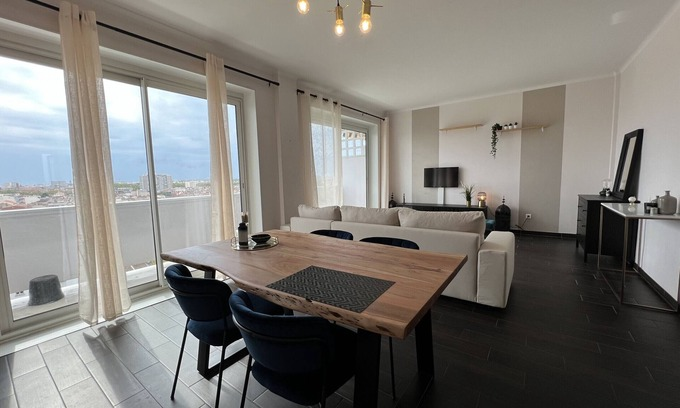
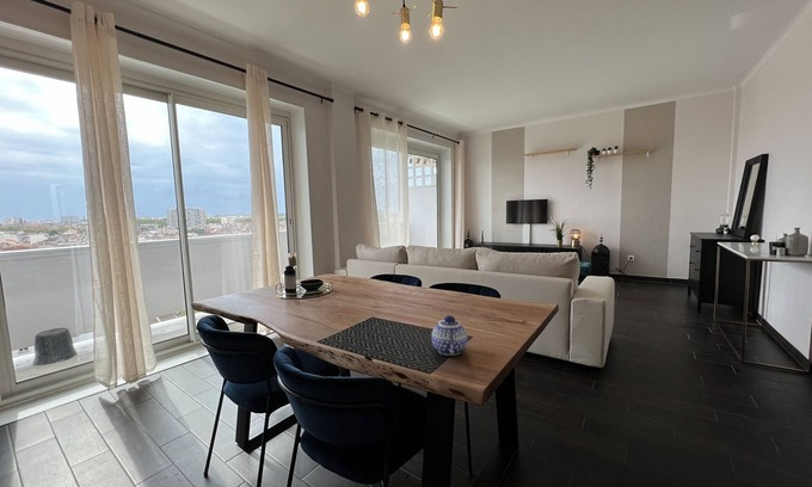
+ teapot [431,314,468,357]
